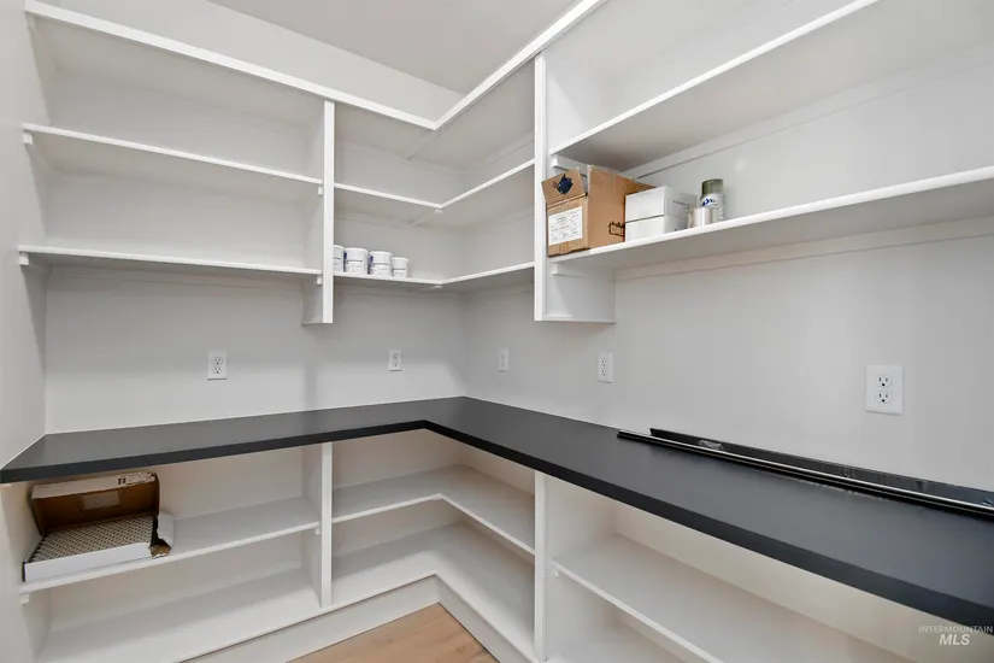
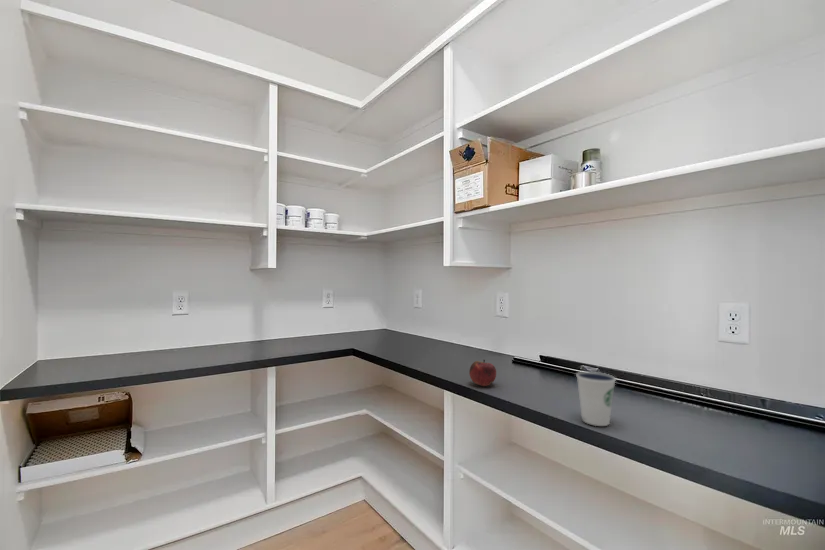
+ dixie cup [575,371,617,427]
+ fruit [468,359,497,387]
